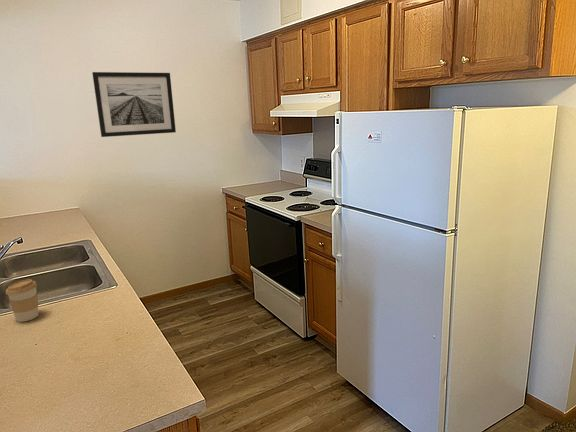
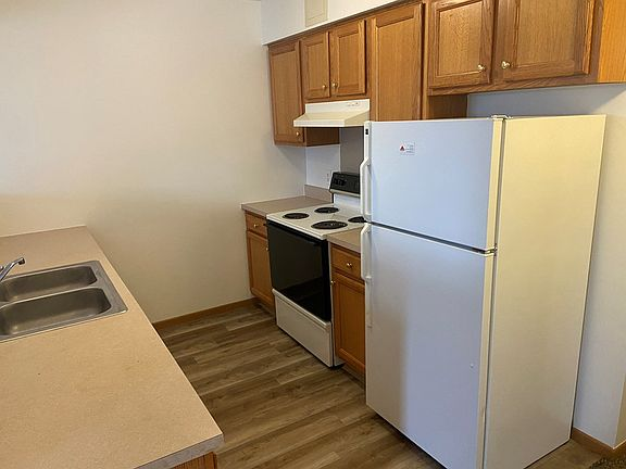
- coffee cup [5,278,40,323]
- wall art [91,71,177,138]
